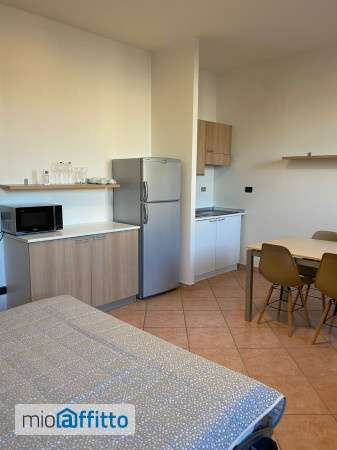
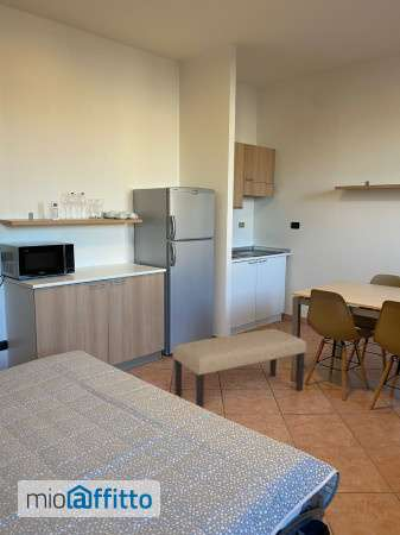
+ bench [172,328,307,409]
